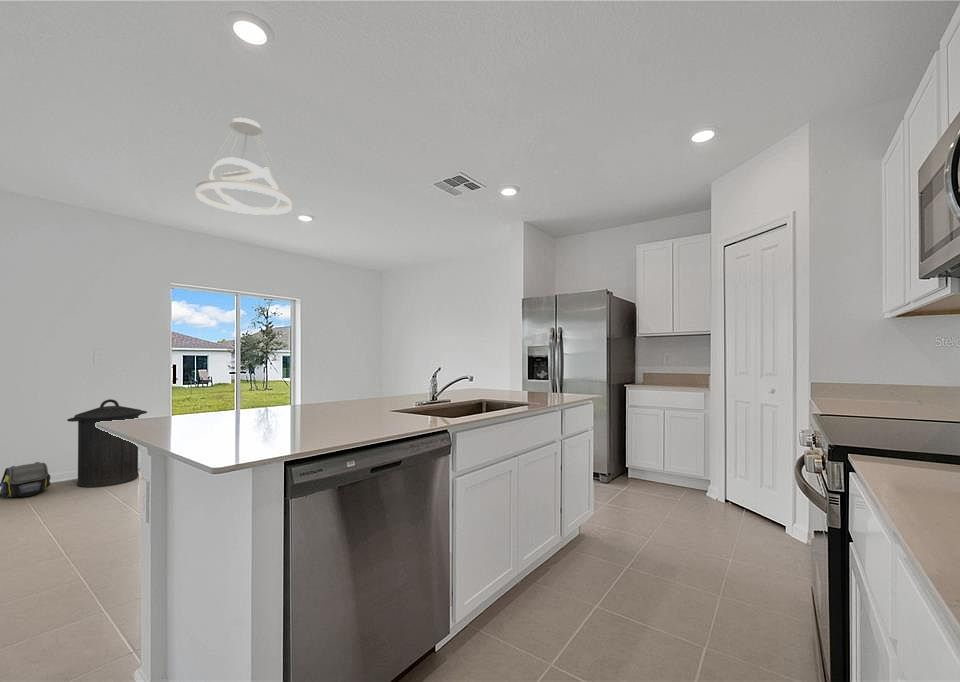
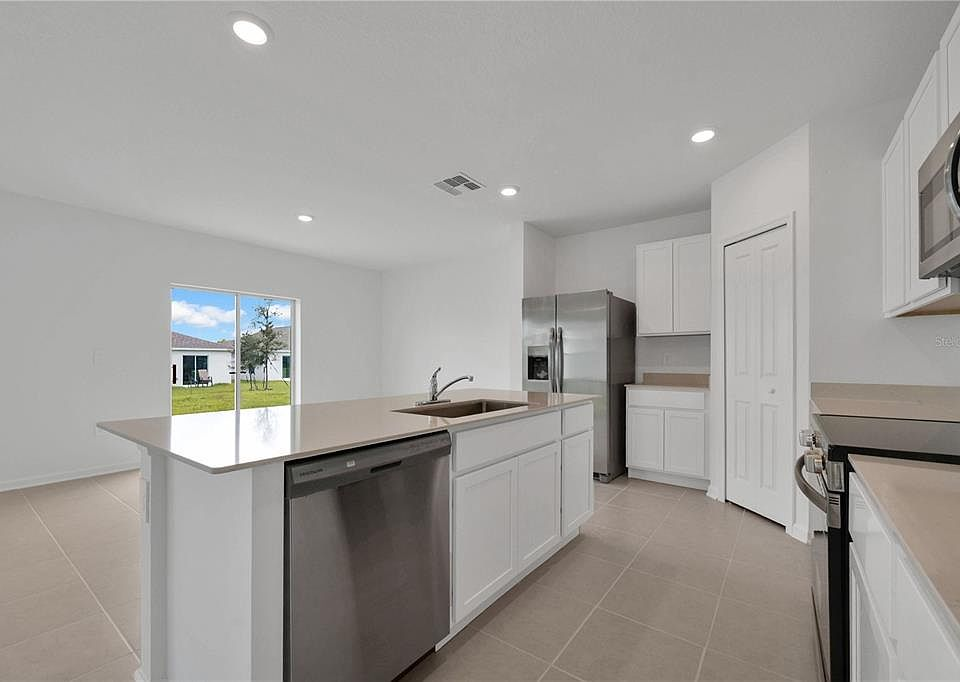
- trash can [66,398,148,489]
- pendant light [195,117,293,216]
- shoulder bag [0,461,52,499]
